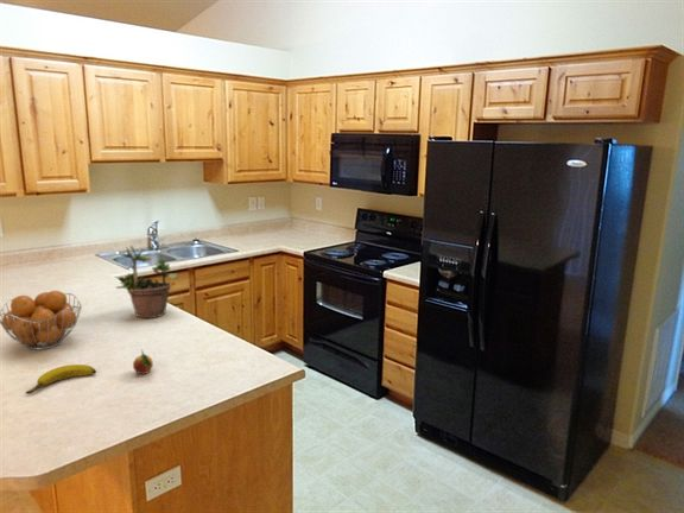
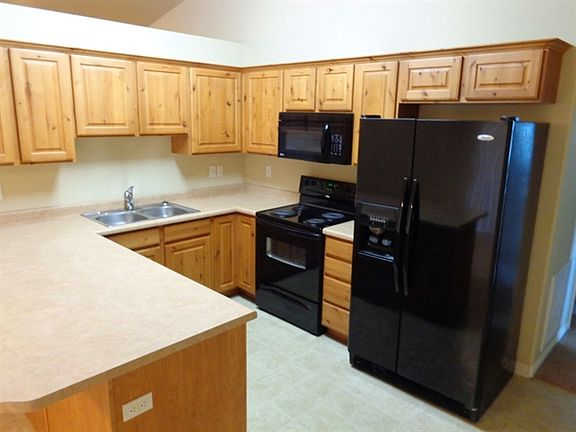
- fruit [132,348,154,375]
- banana [24,363,97,395]
- fruit basket [0,290,83,352]
- potted plant [115,243,179,319]
